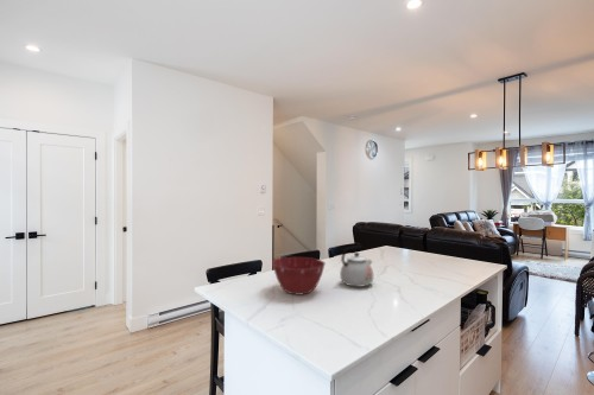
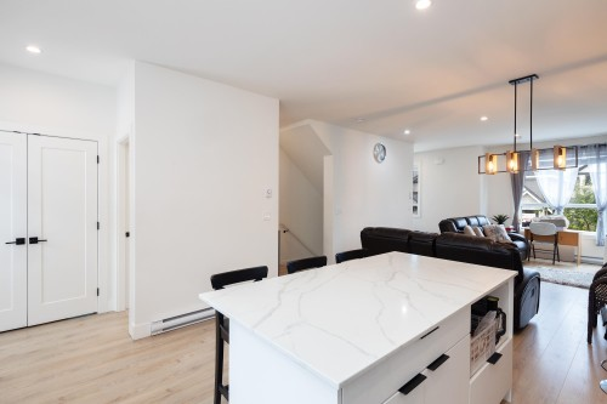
- kettle [339,244,375,288]
- mixing bowl [271,256,327,297]
